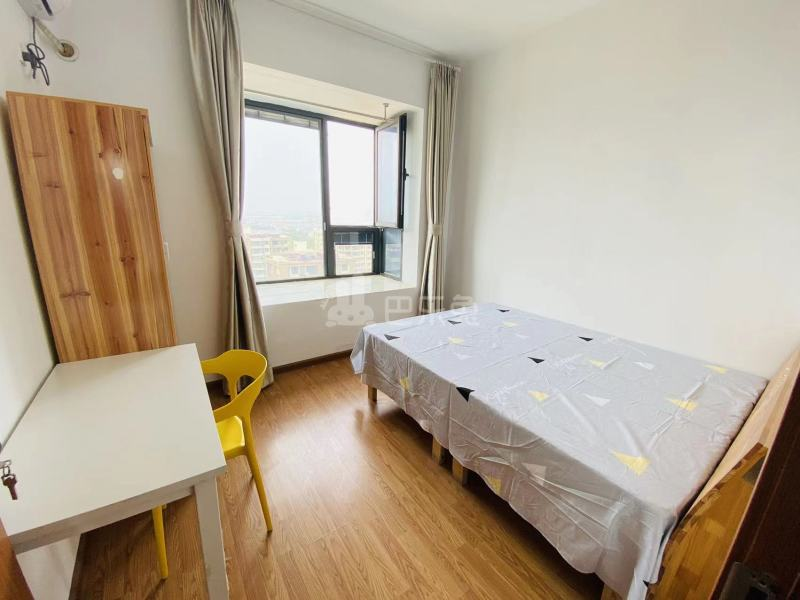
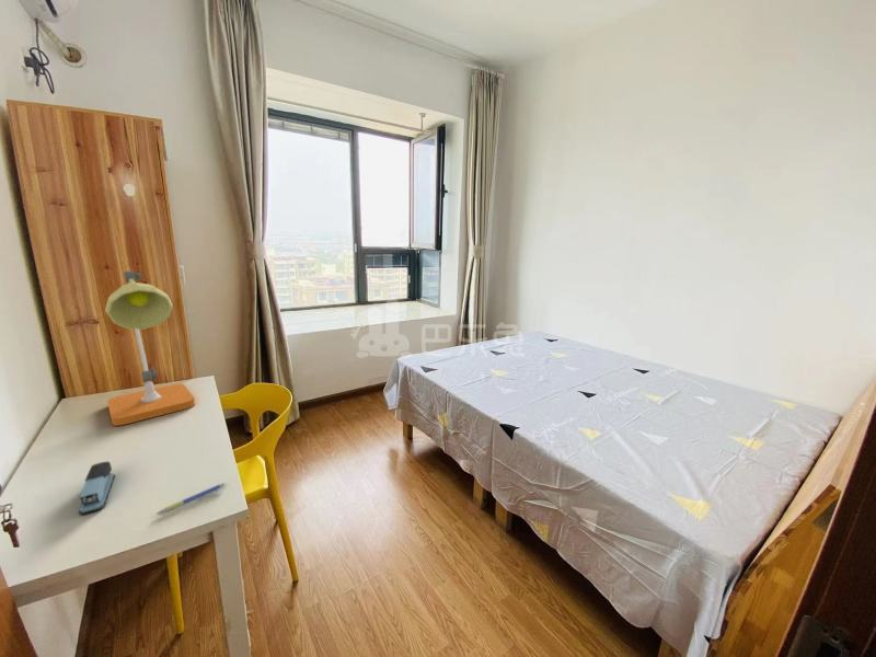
+ desk lamp [104,270,196,427]
+ pen [154,482,226,516]
+ stapler [78,460,116,516]
